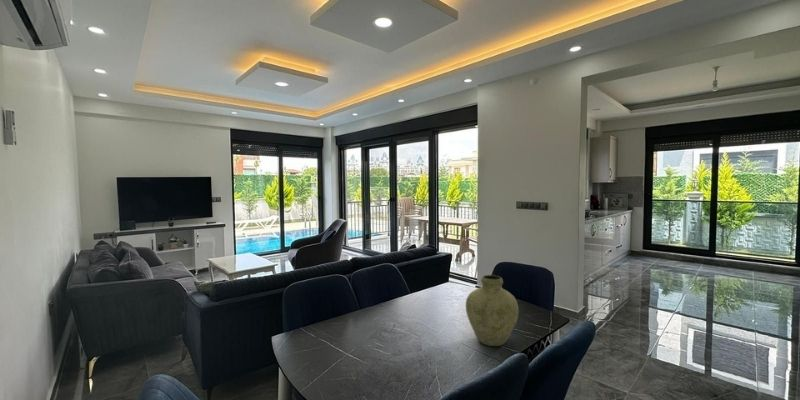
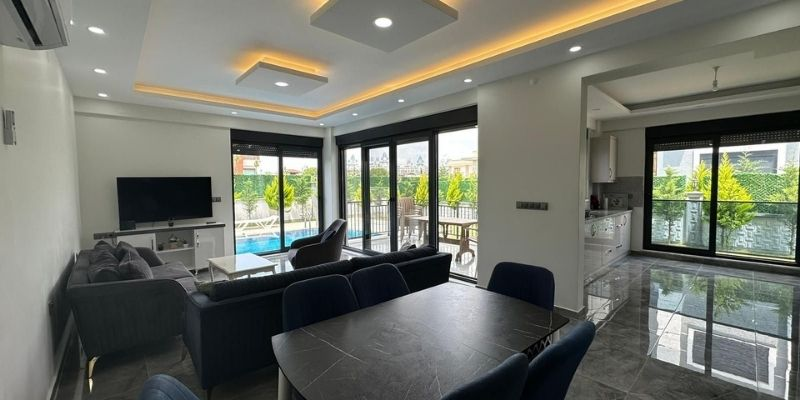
- vase [465,274,519,347]
